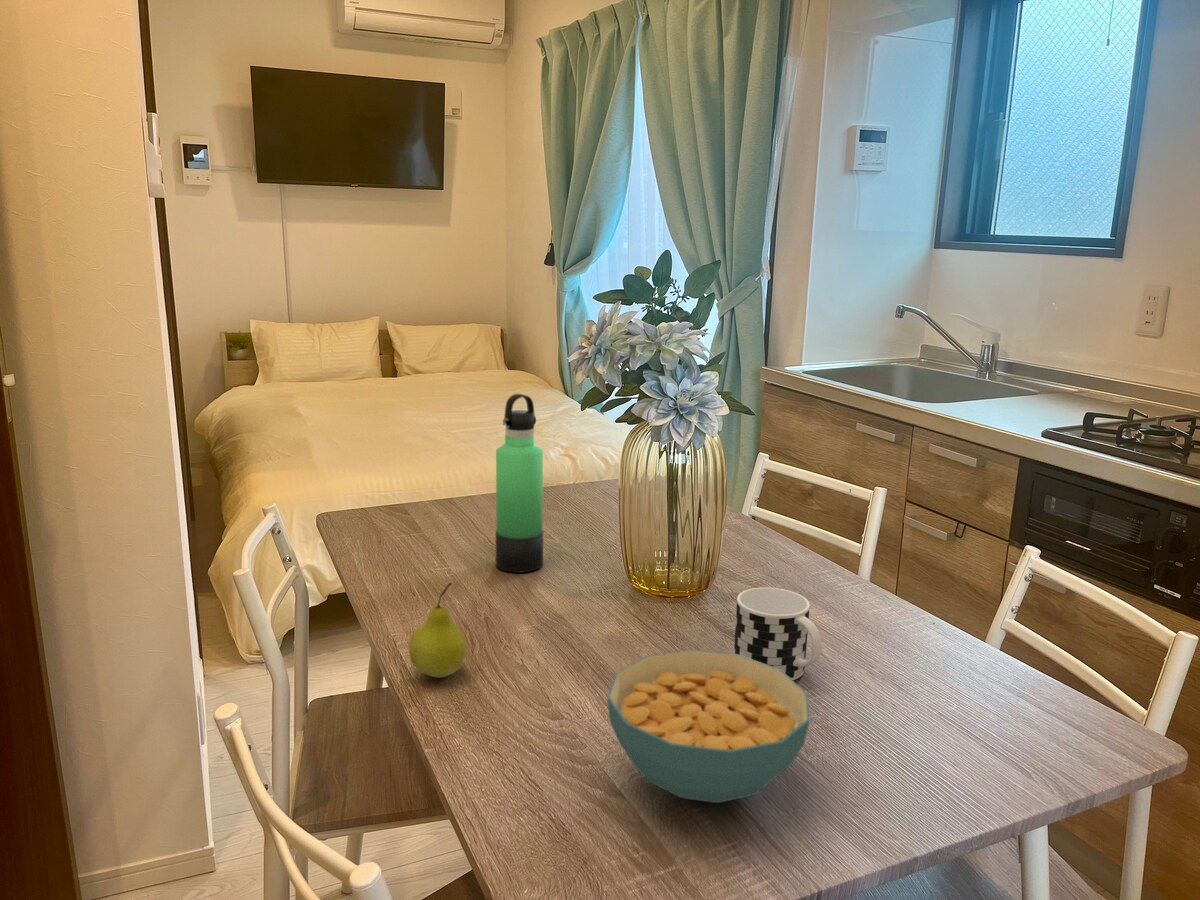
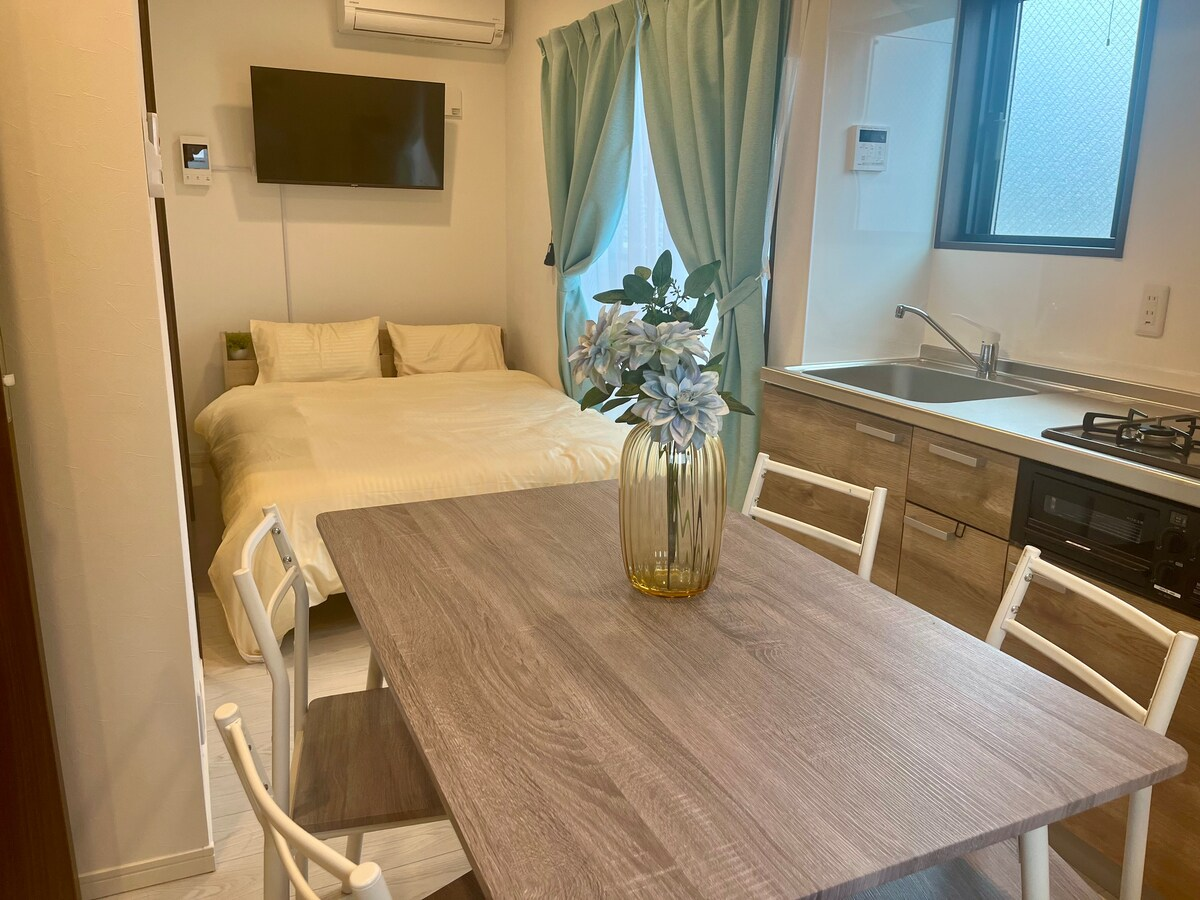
- cup [733,587,823,681]
- cereal bowl [606,649,811,804]
- fruit [408,581,468,679]
- thermos bottle [495,393,544,573]
